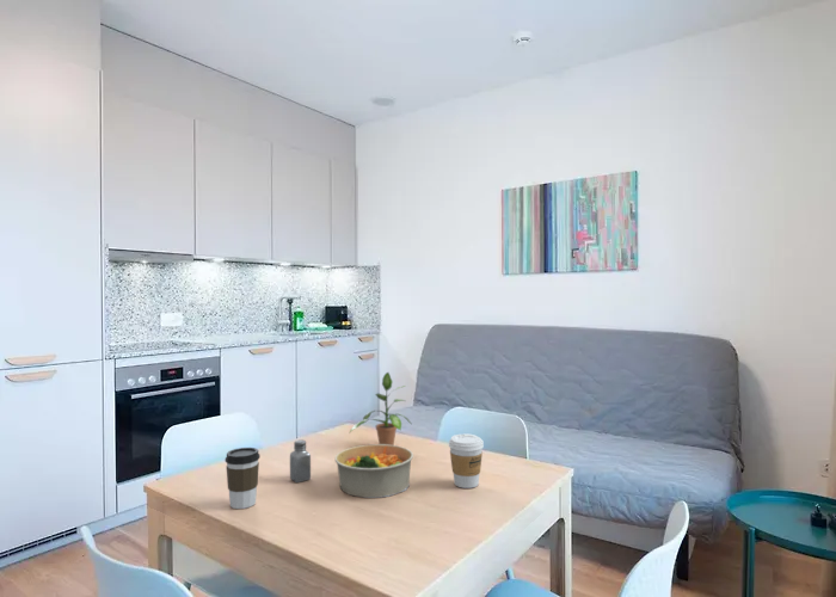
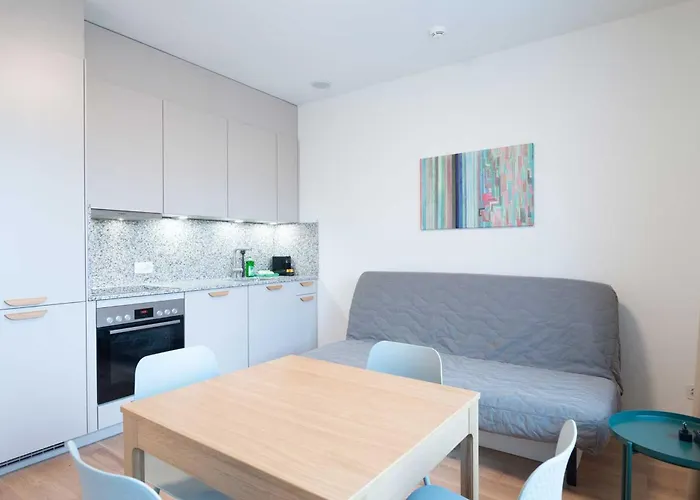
- bowl [334,443,414,499]
- coffee cup [225,447,262,510]
- potted plant [349,371,412,445]
- saltshaker [289,438,312,484]
- coffee cup [448,433,485,490]
